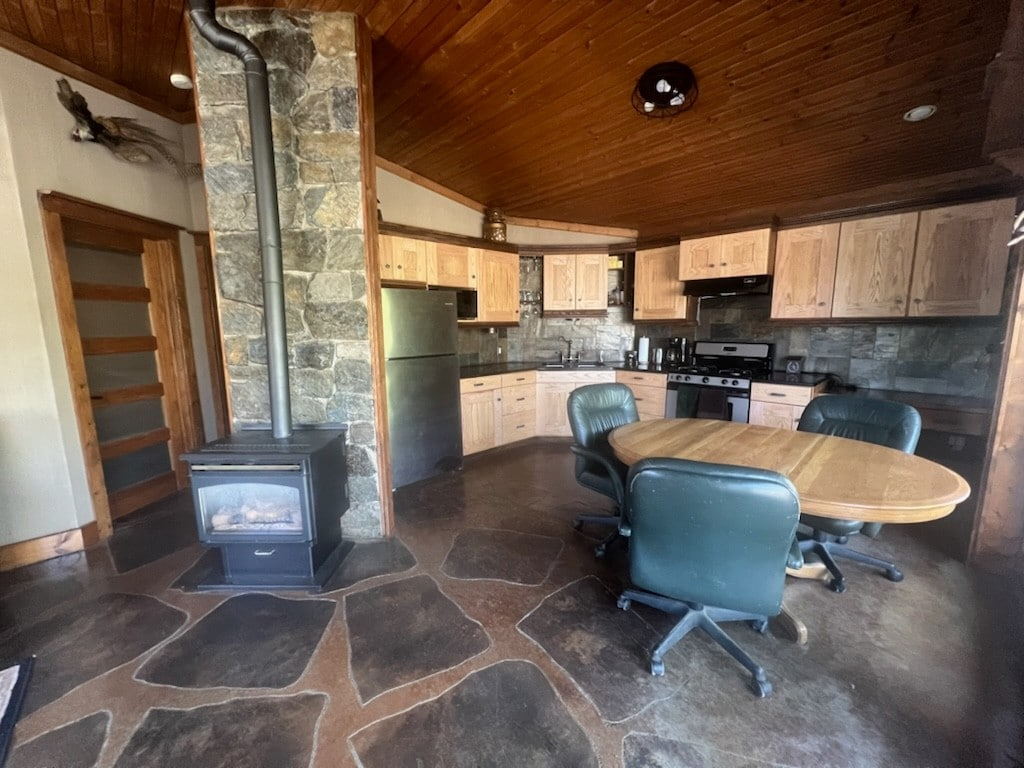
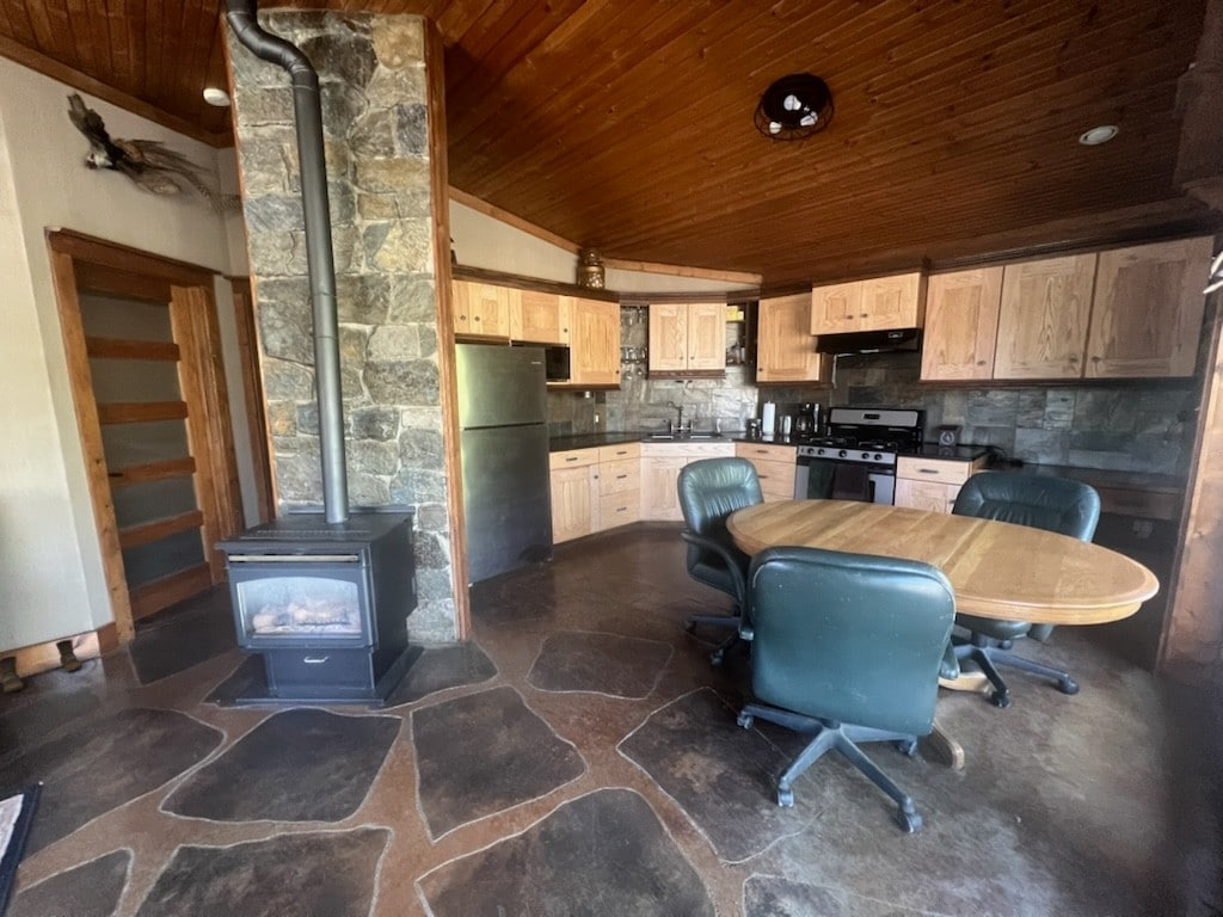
+ boots [0,638,84,694]
